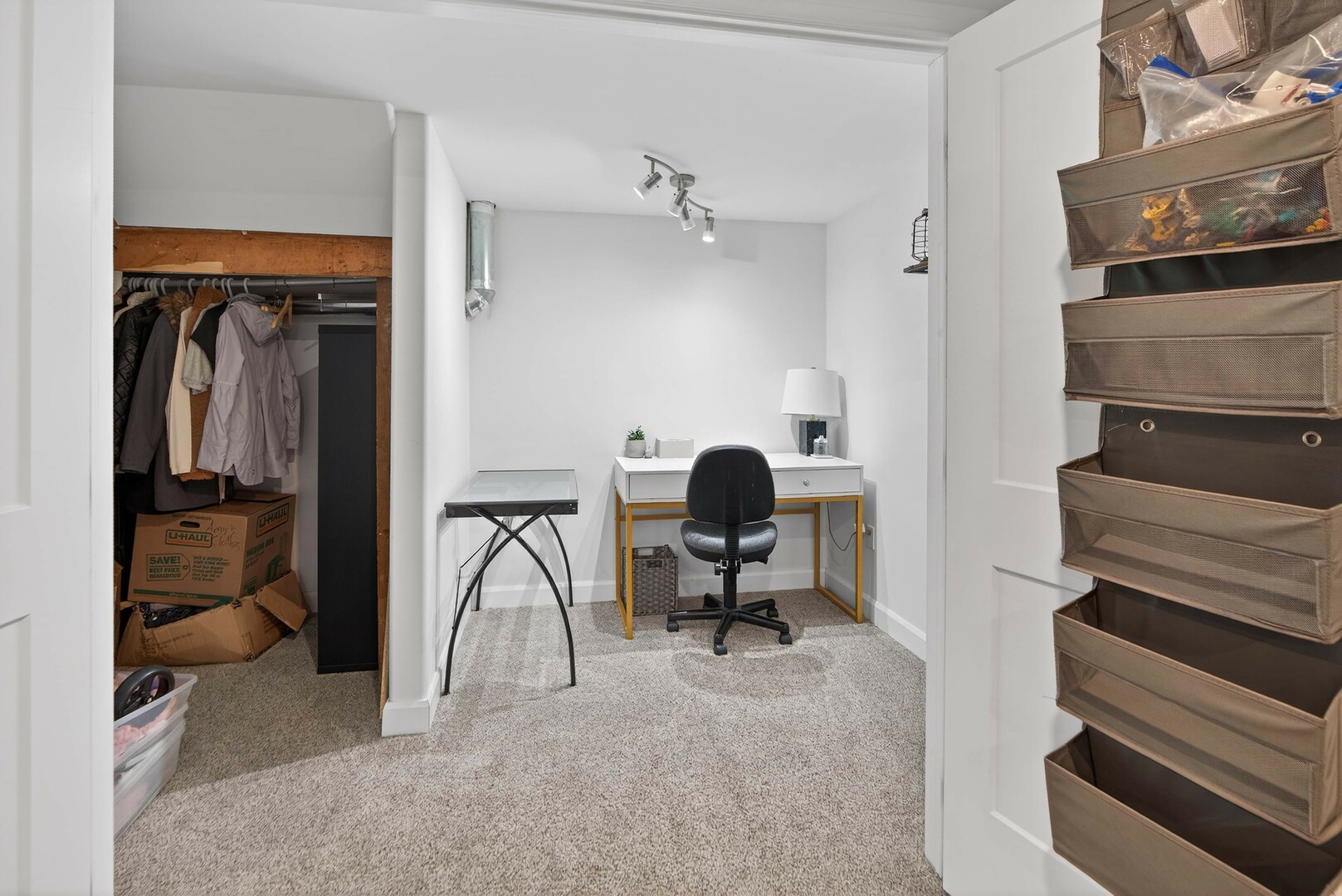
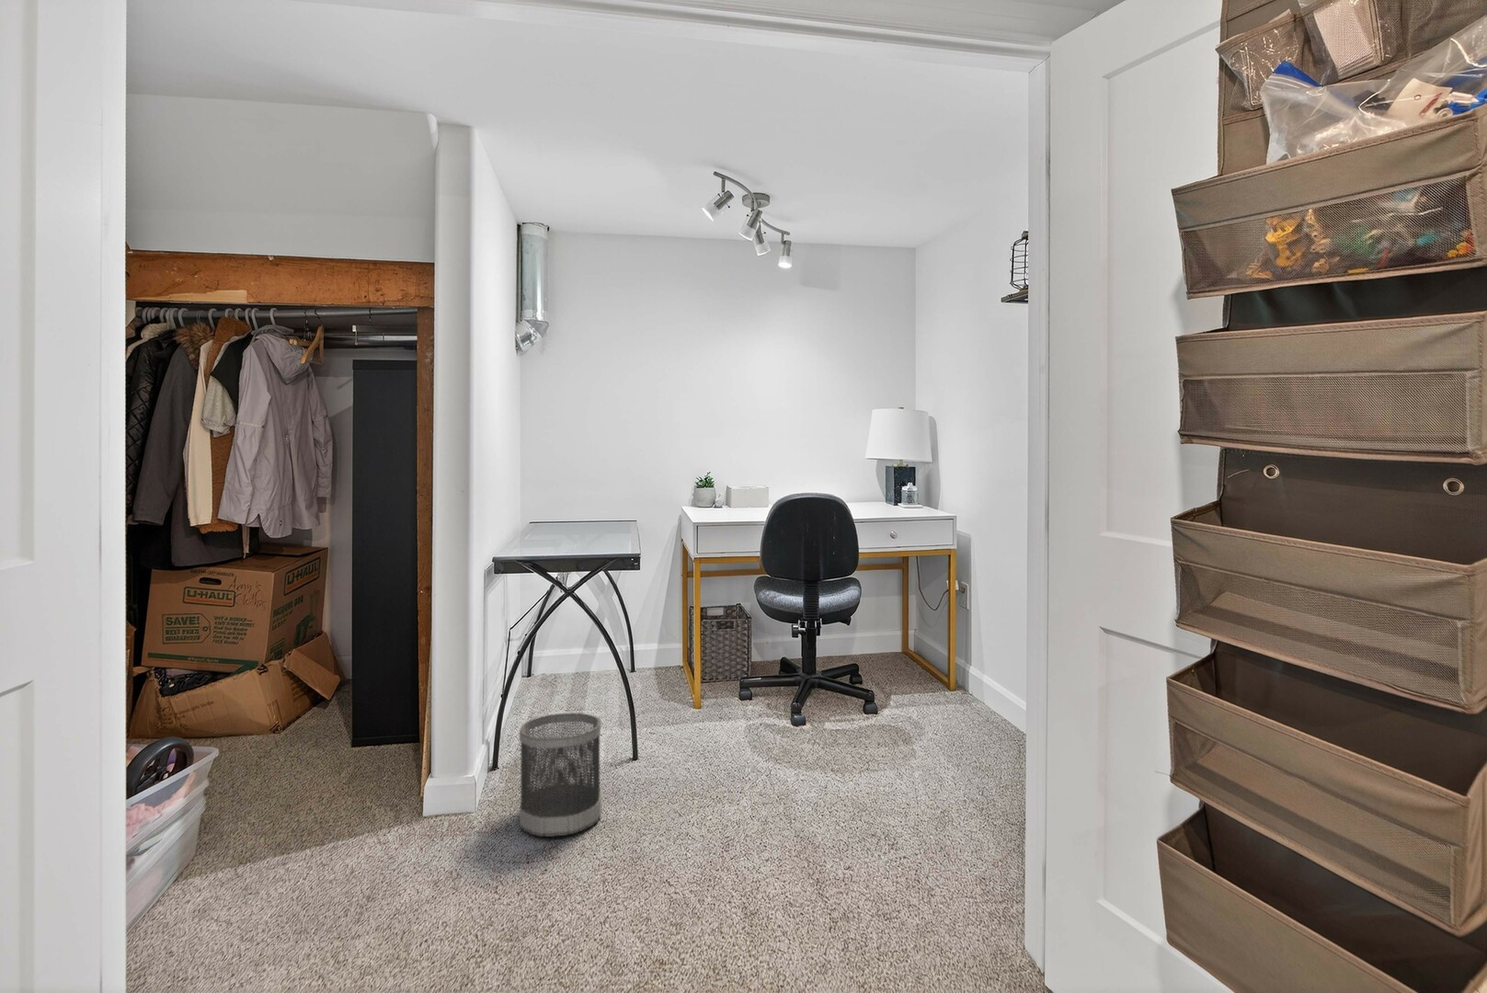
+ wastebasket [519,712,603,838]
